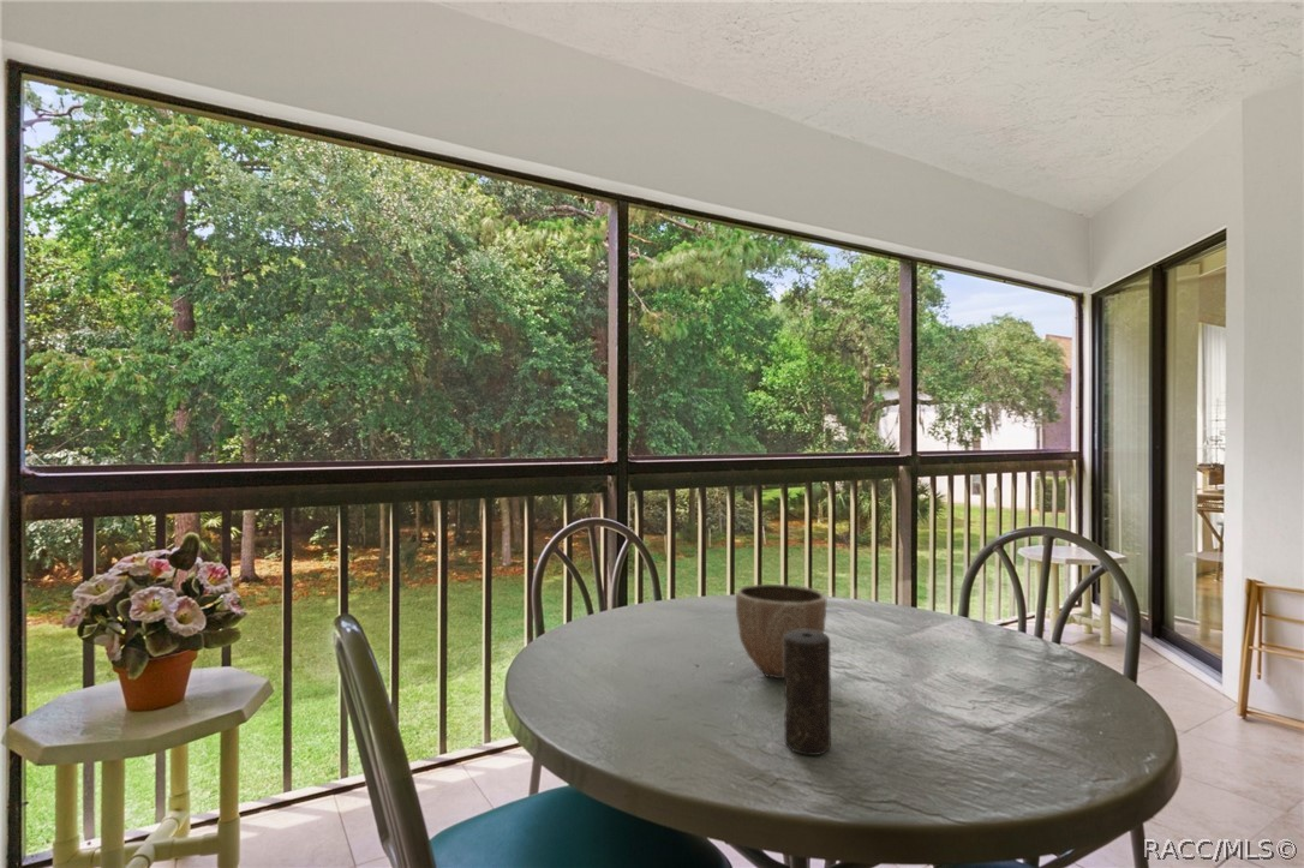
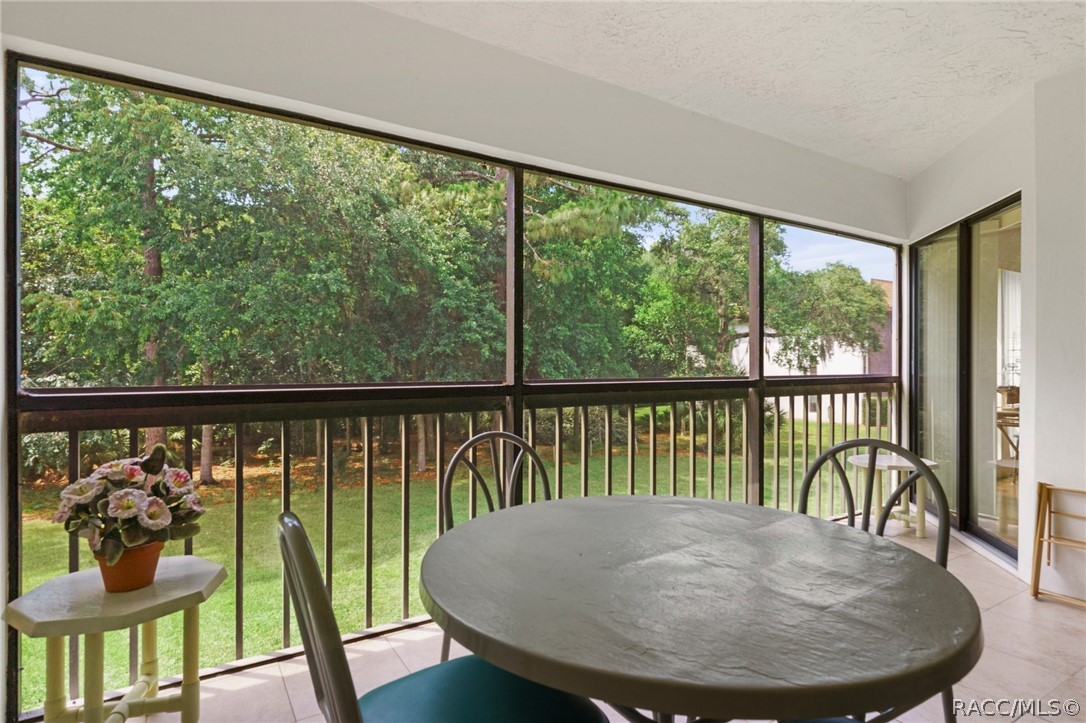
- decorative bowl [735,583,827,680]
- candle [783,630,832,756]
